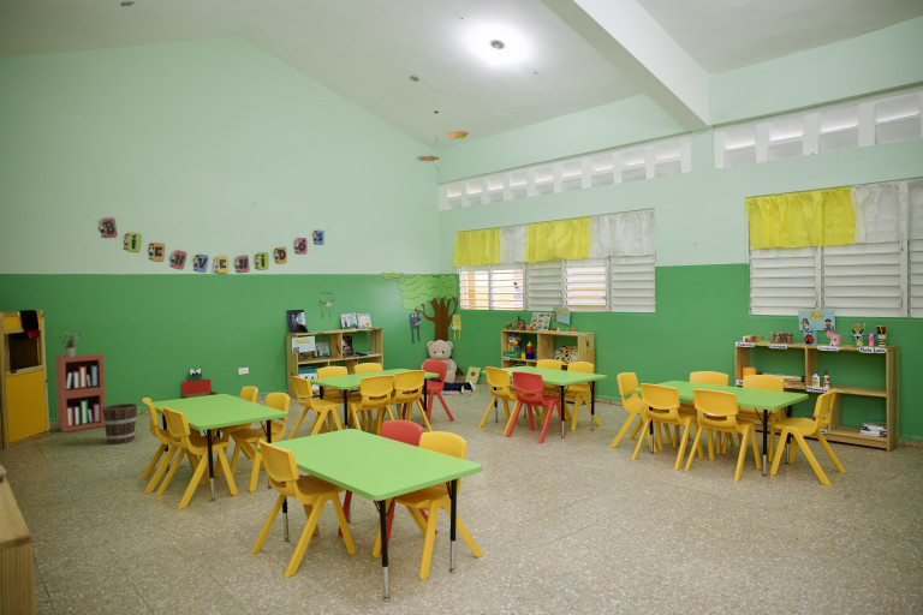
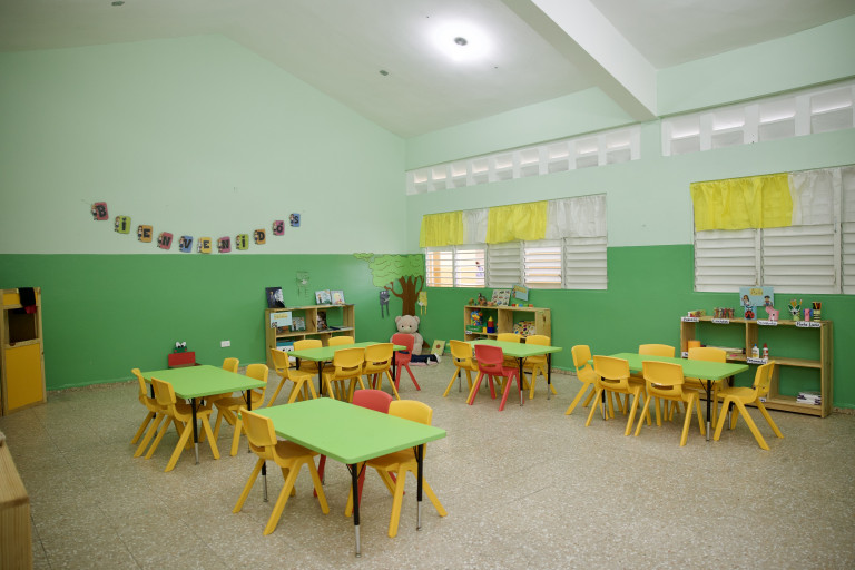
- bucket [102,402,138,446]
- bookshelf [54,352,106,434]
- potted plant [56,329,83,357]
- ceiling mobile [415,111,470,172]
